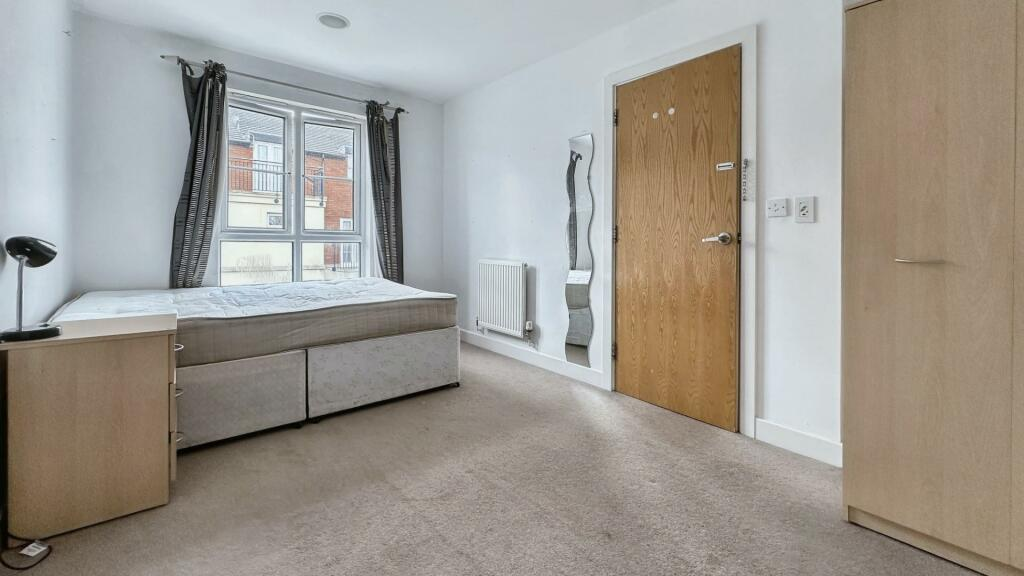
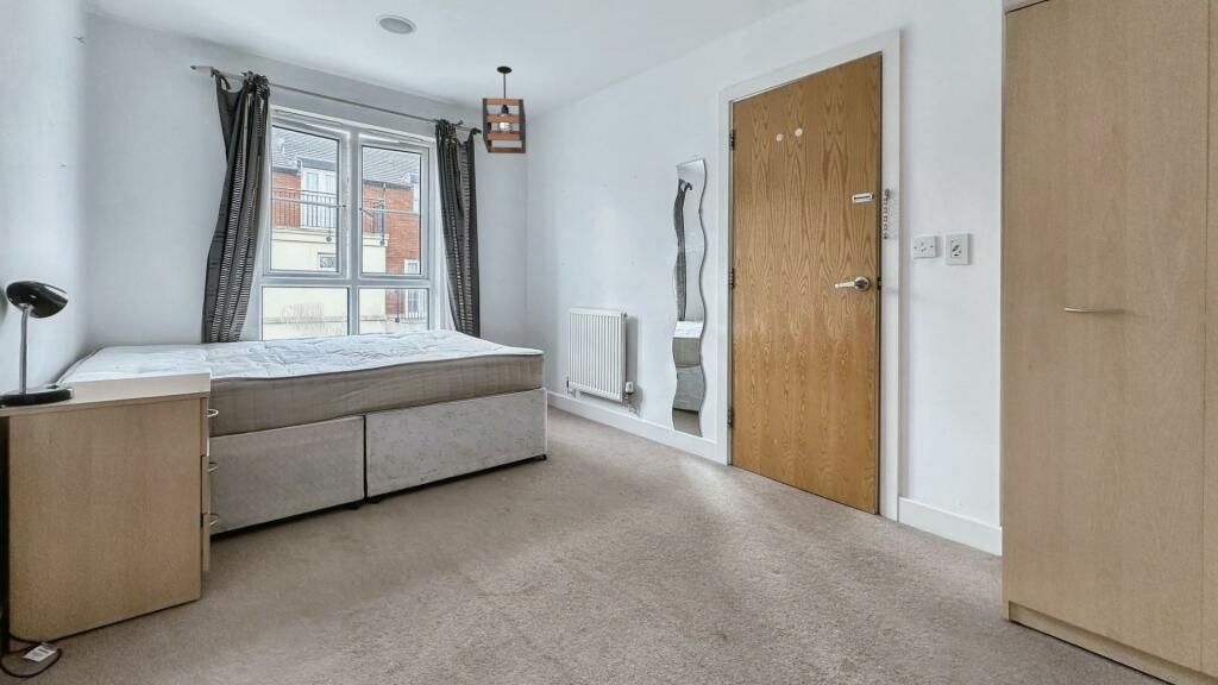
+ pendant light [482,65,527,155]
